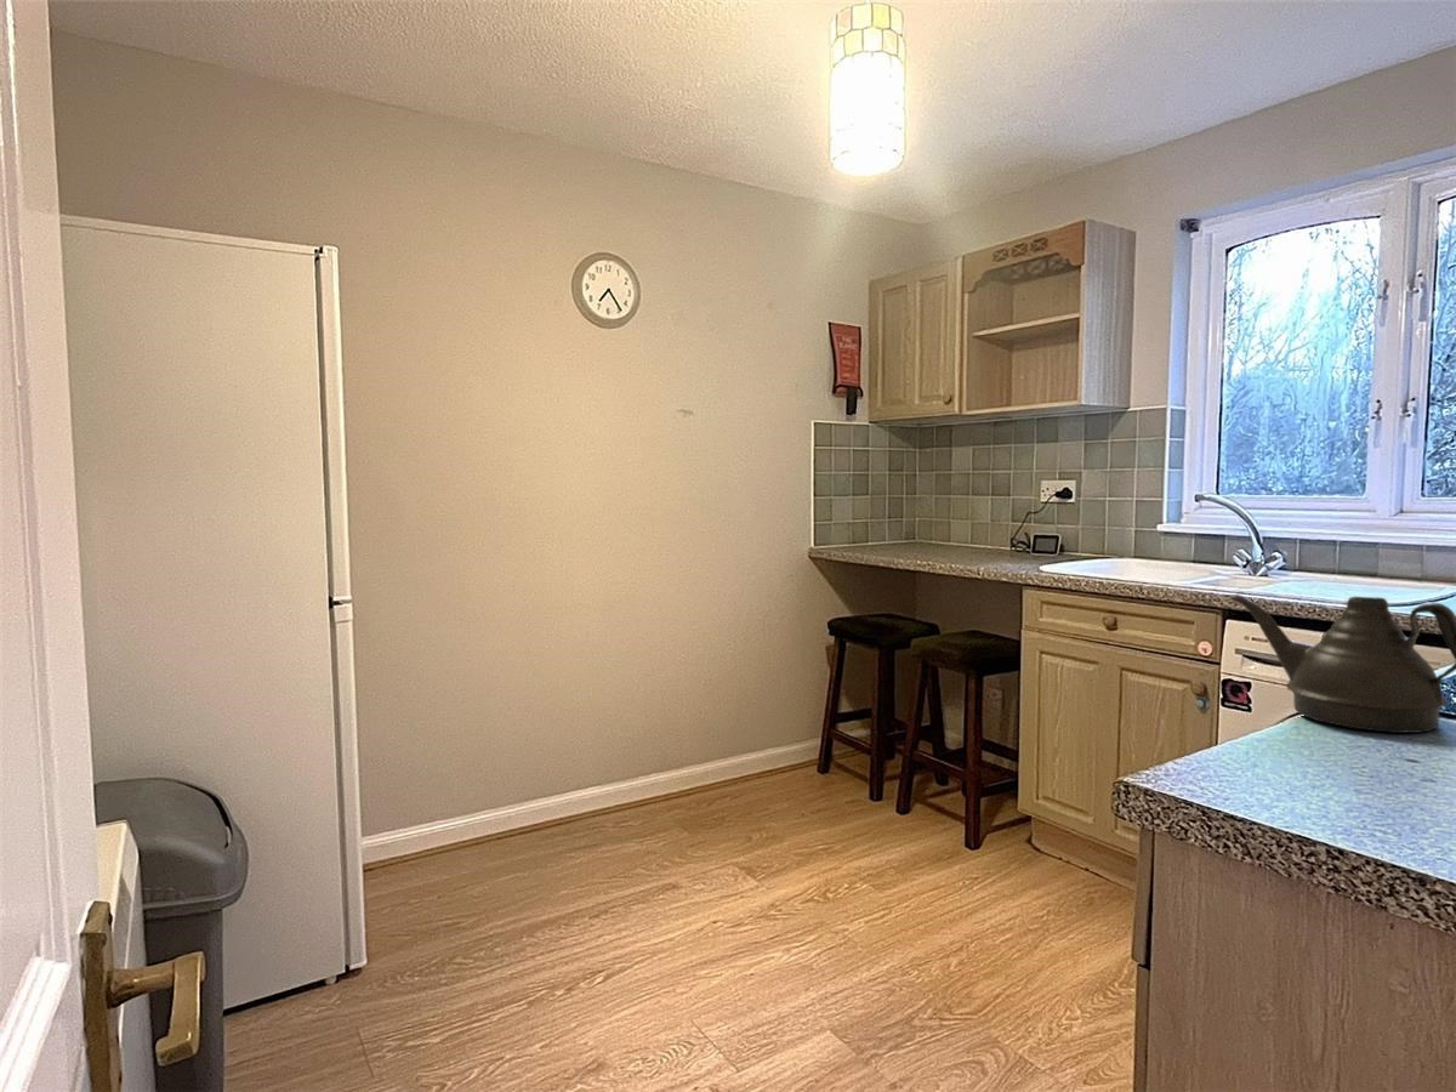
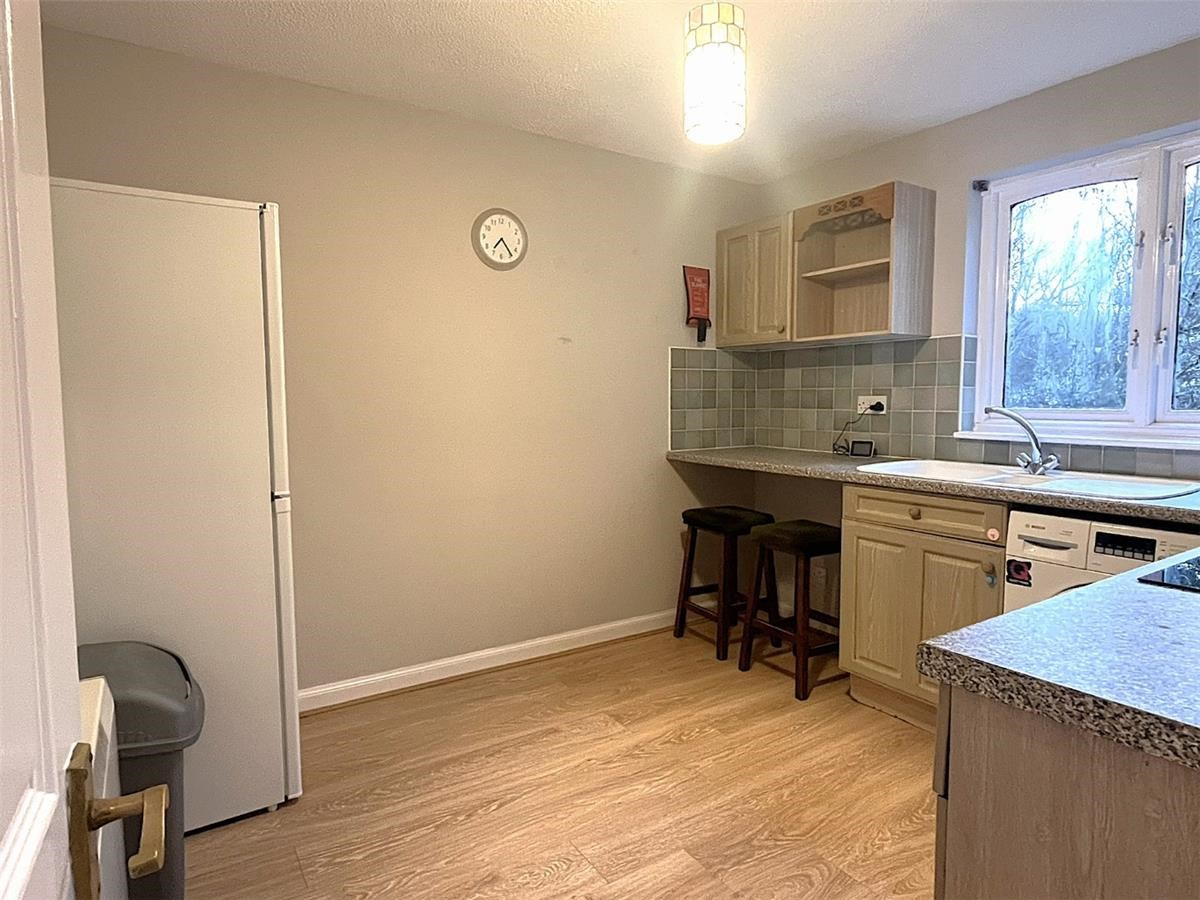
- teapot [1229,593,1456,734]
